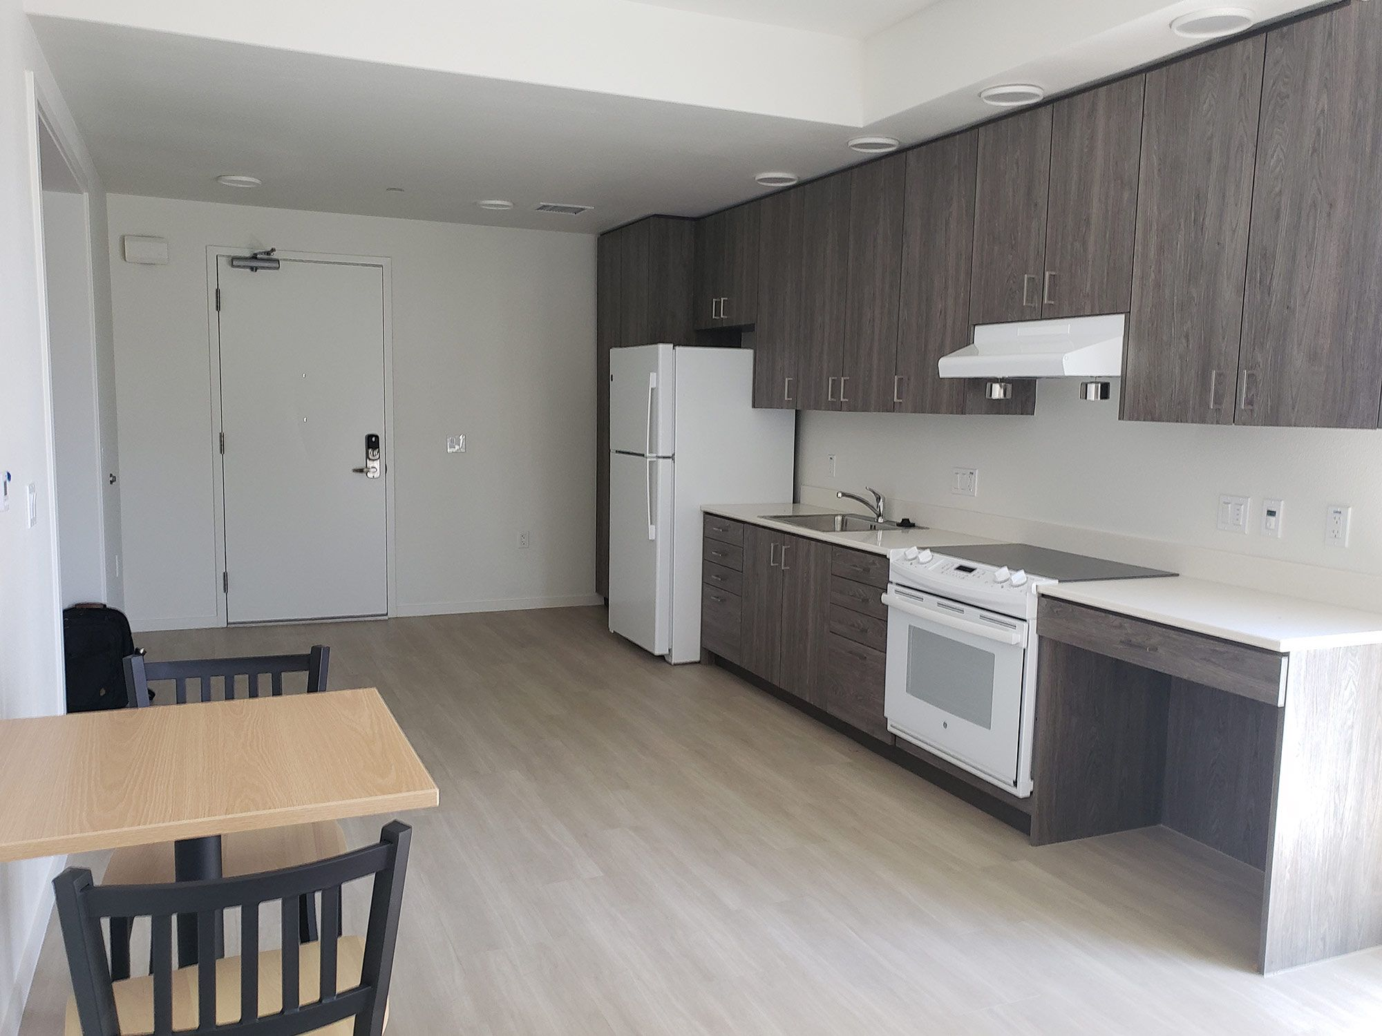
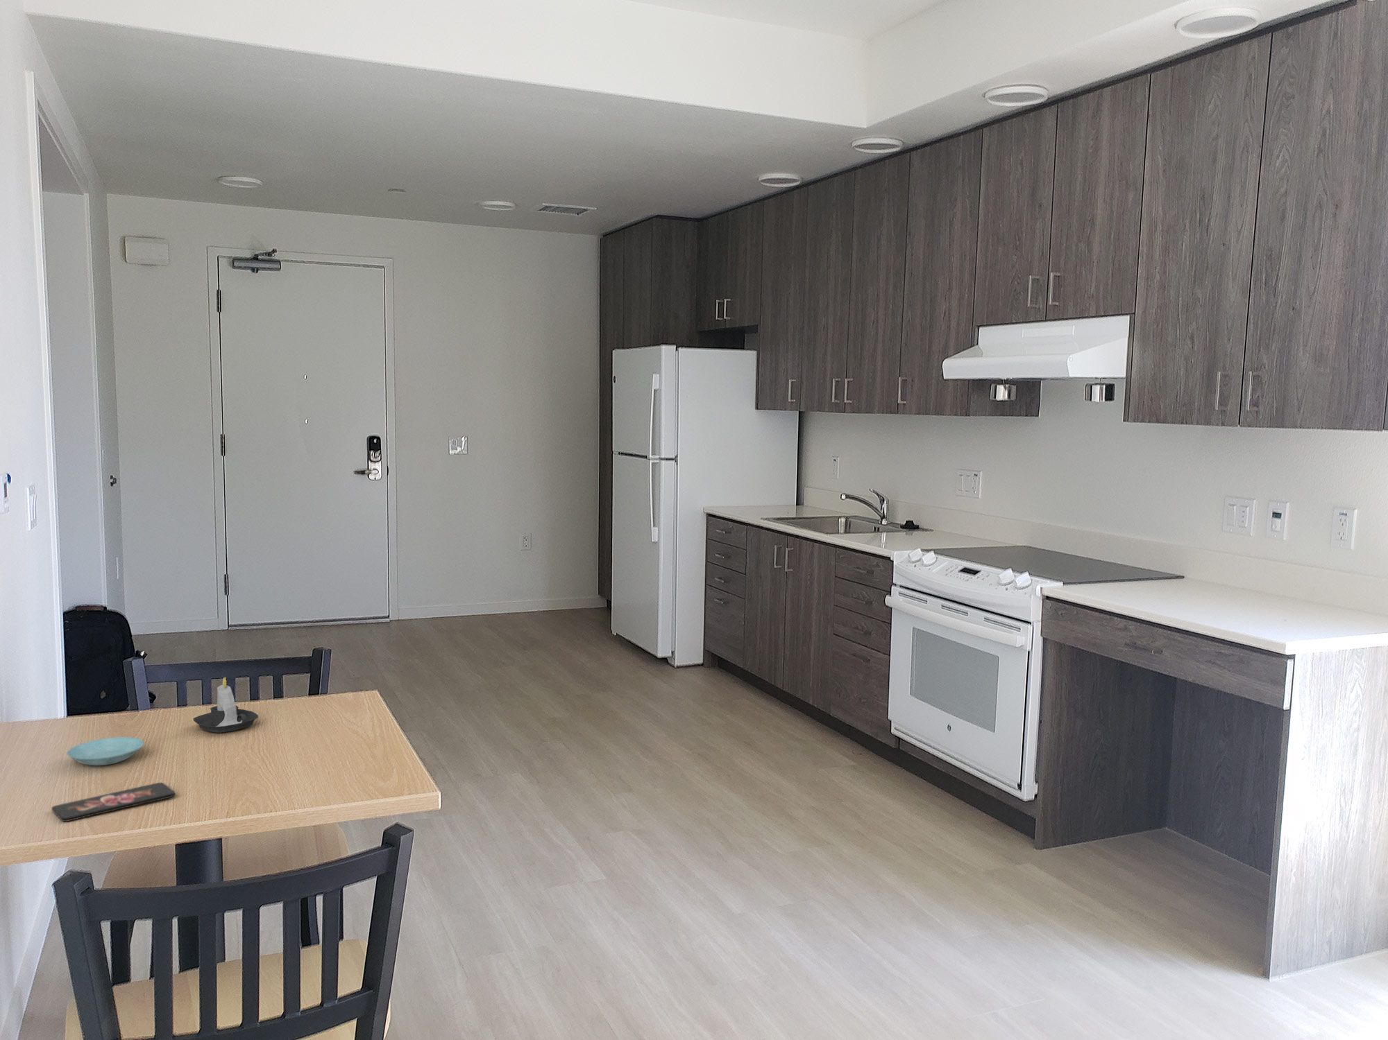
+ smartphone [50,782,176,823]
+ candle [193,676,259,733]
+ saucer [66,736,144,766]
